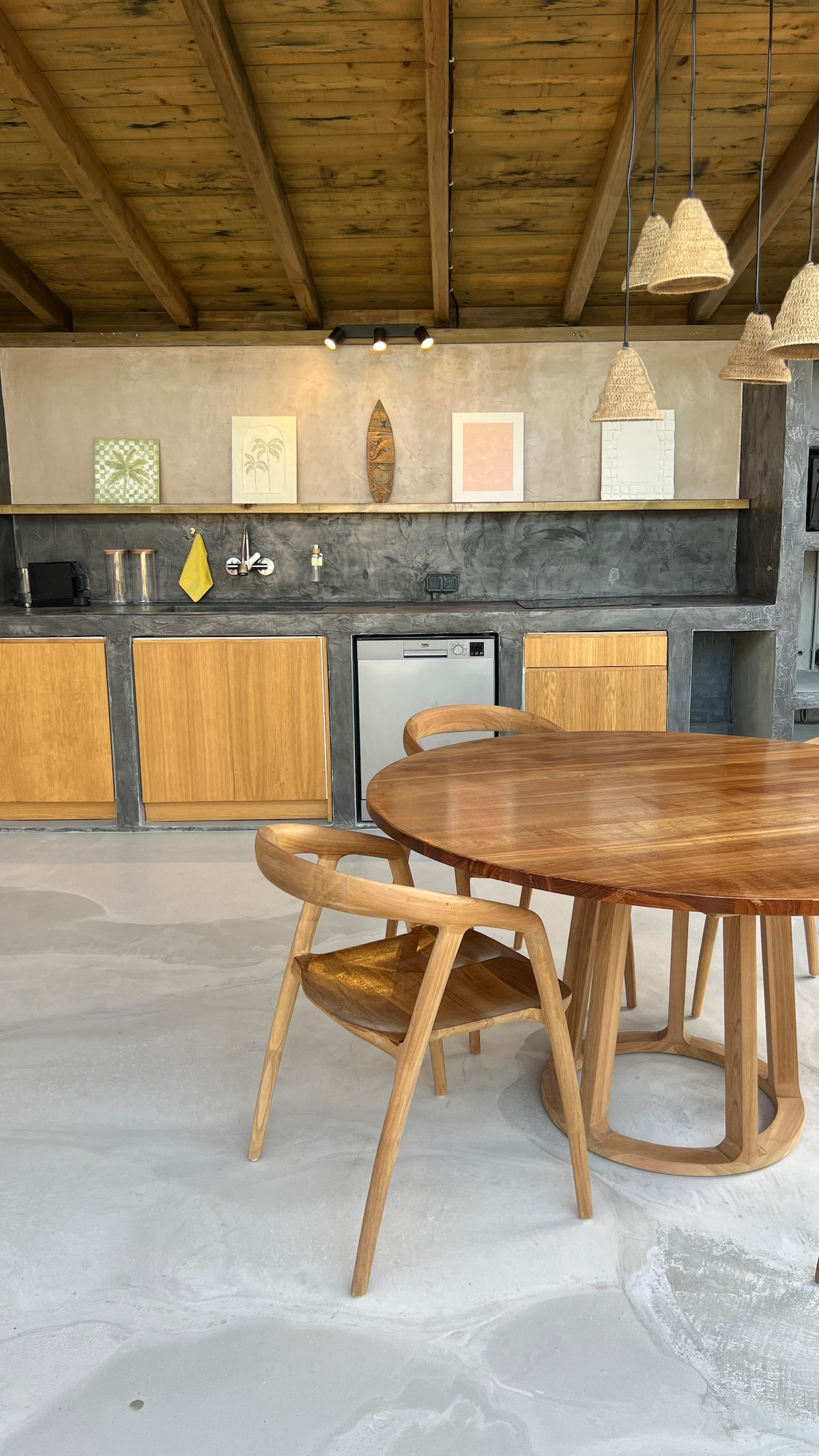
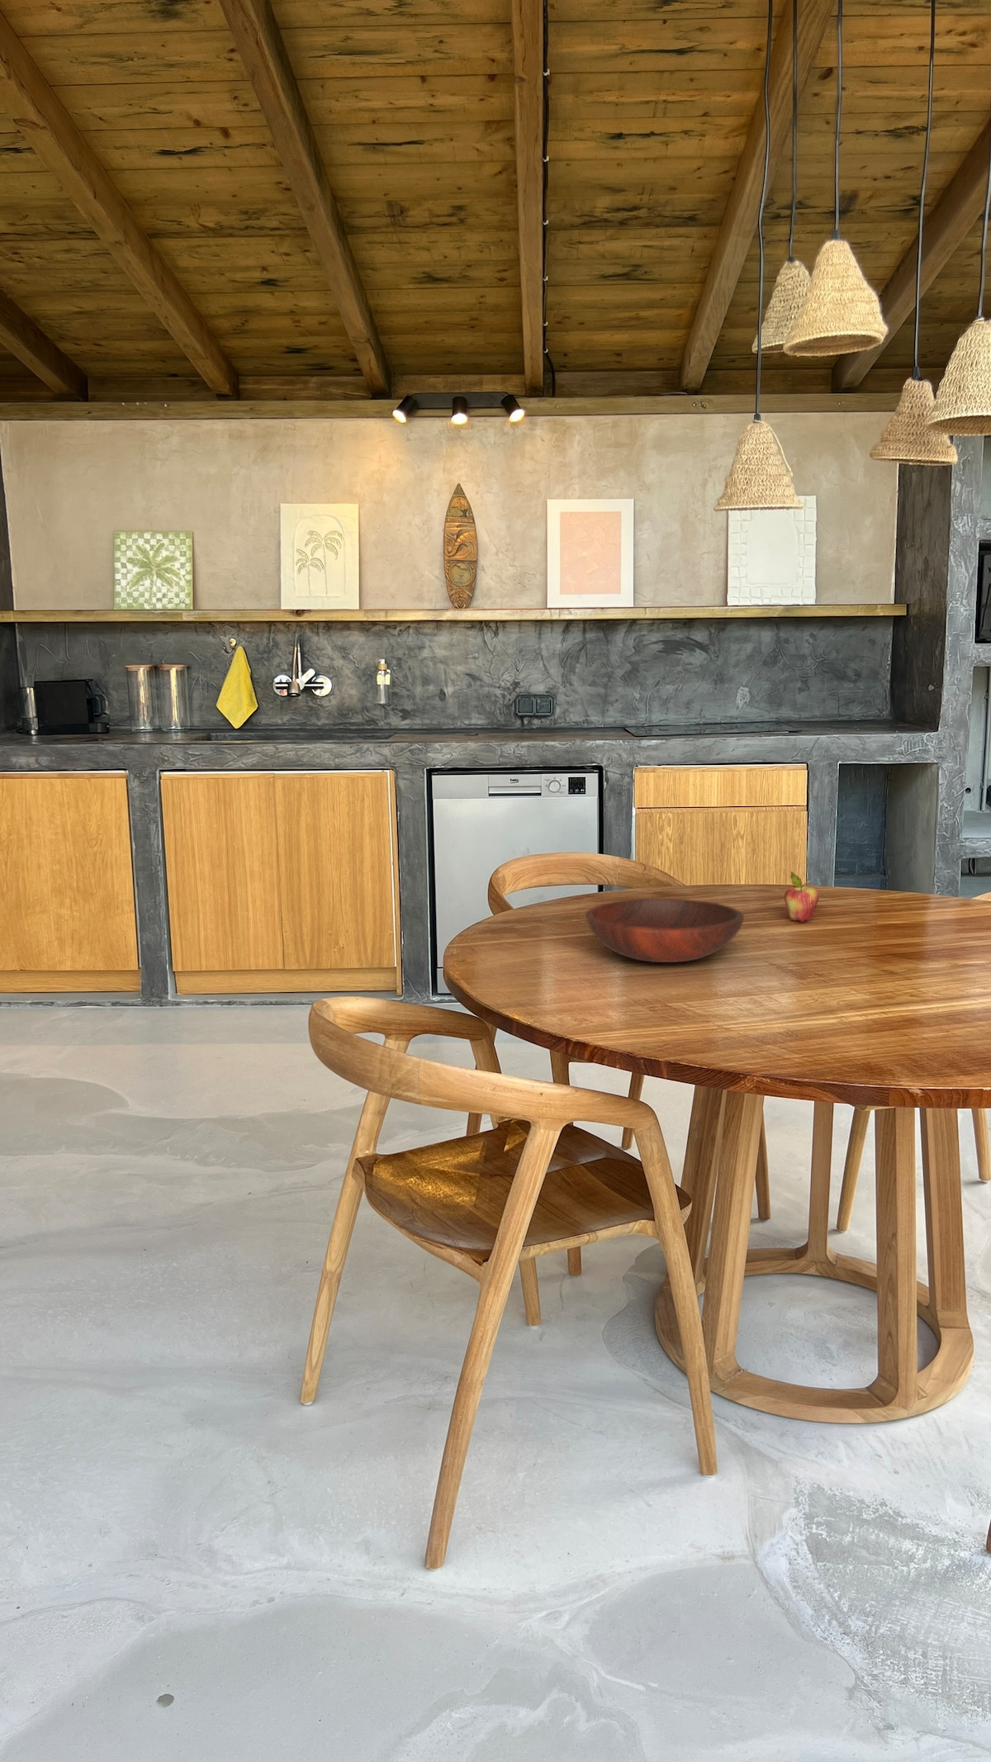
+ wooden bowl [584,898,745,963]
+ fruit [784,870,820,922]
